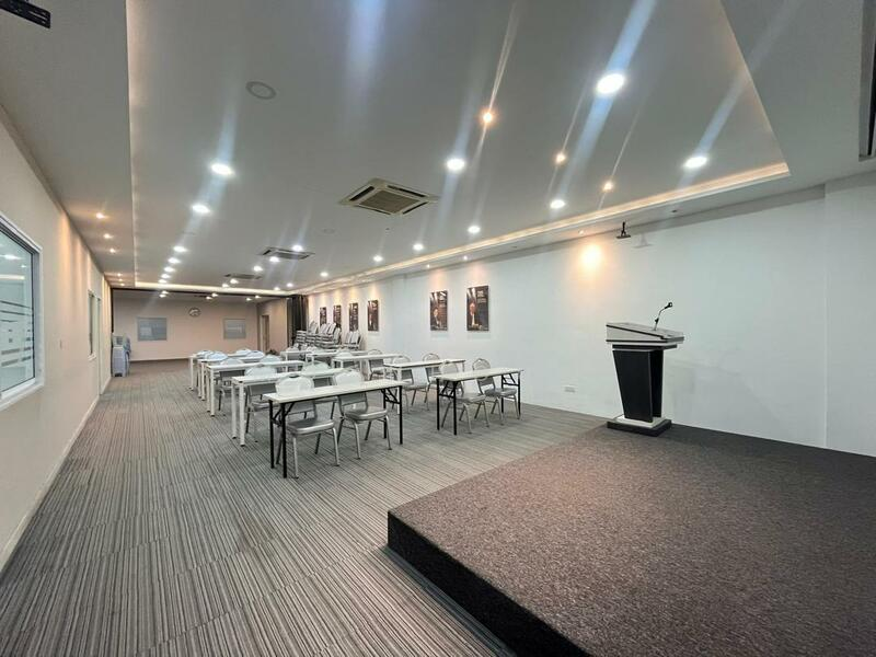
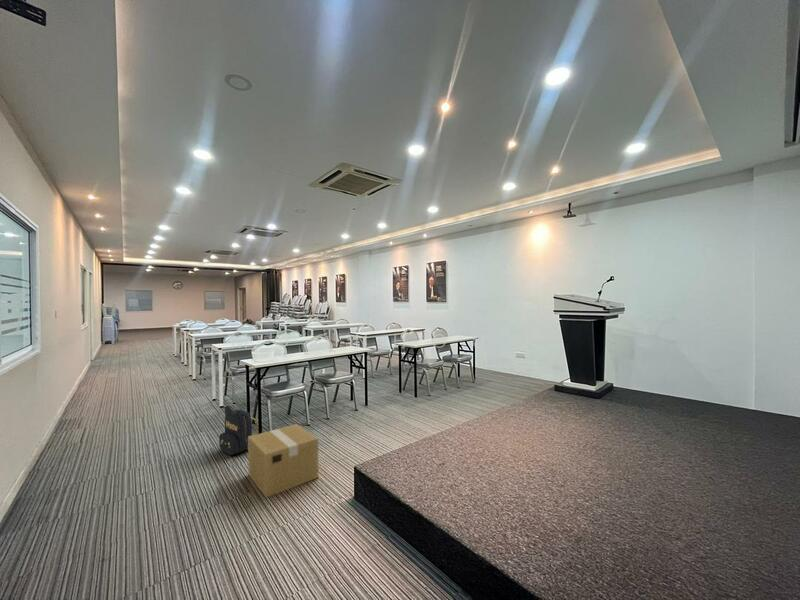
+ cardboard box [247,423,320,498]
+ backpack [218,405,258,456]
